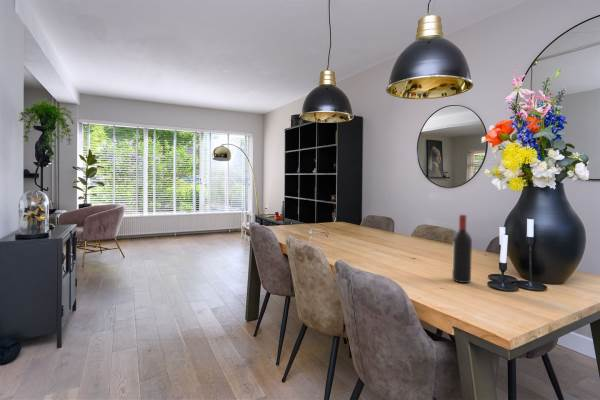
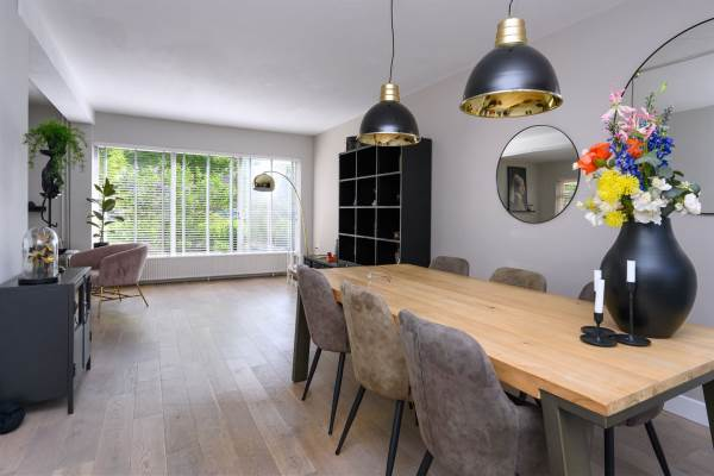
- wine bottle [451,214,473,284]
